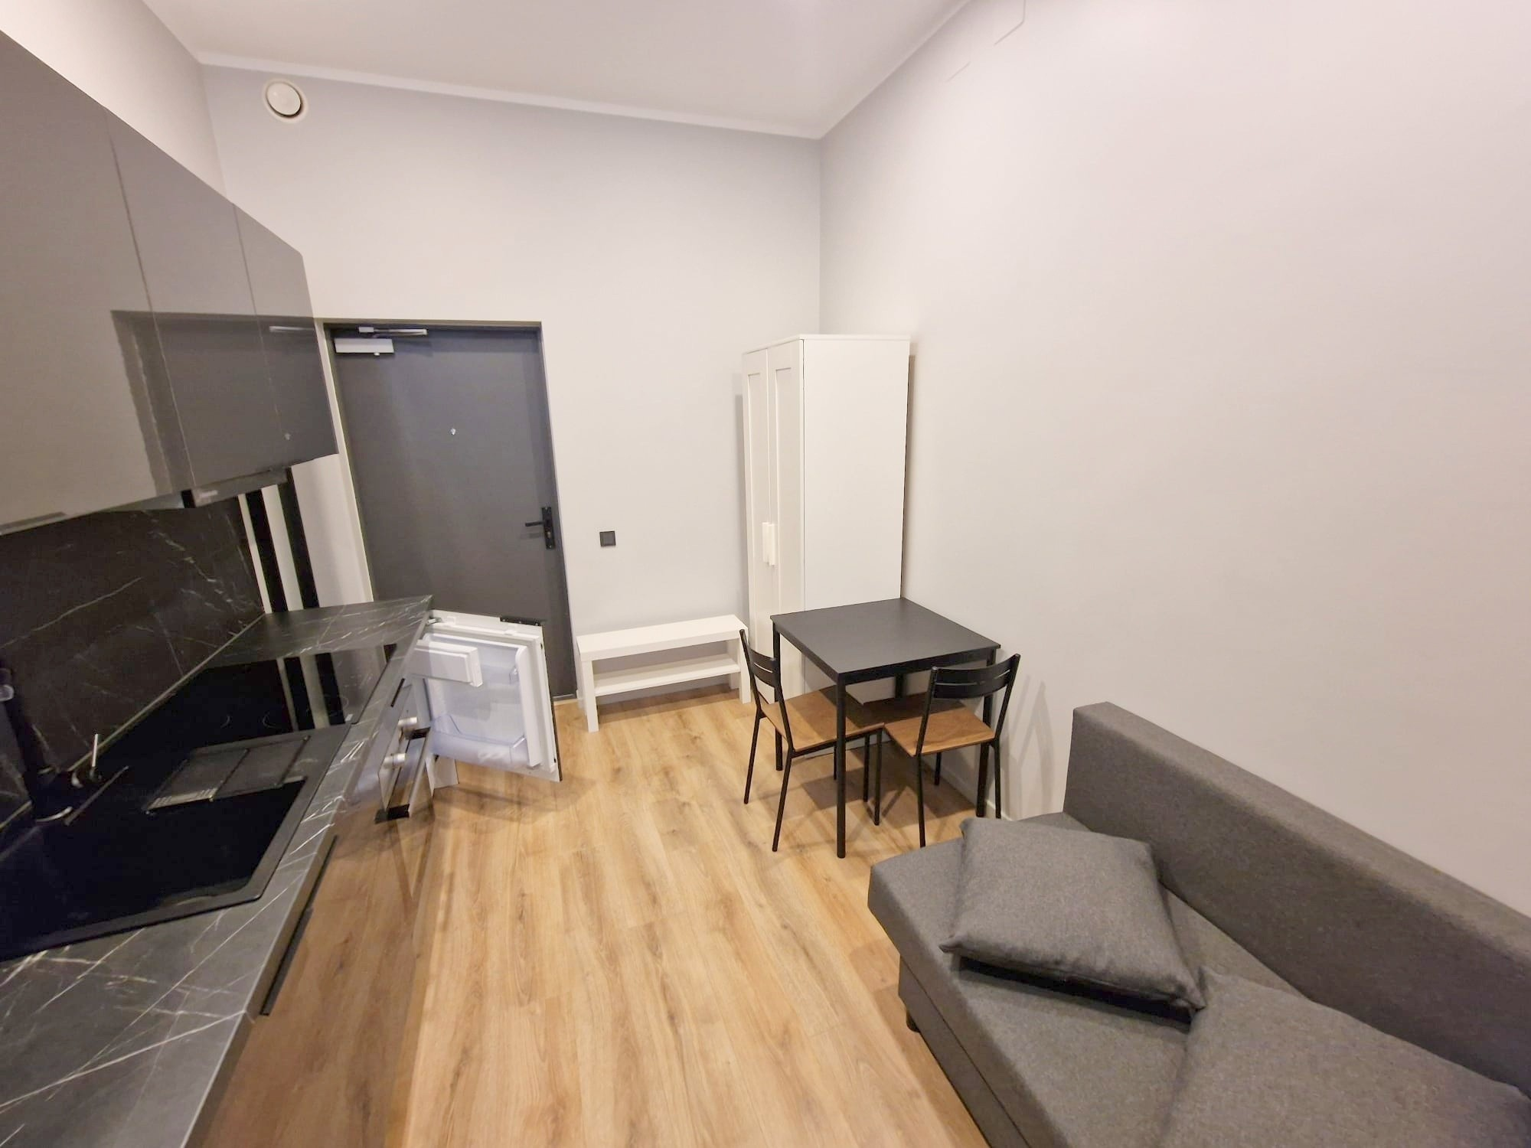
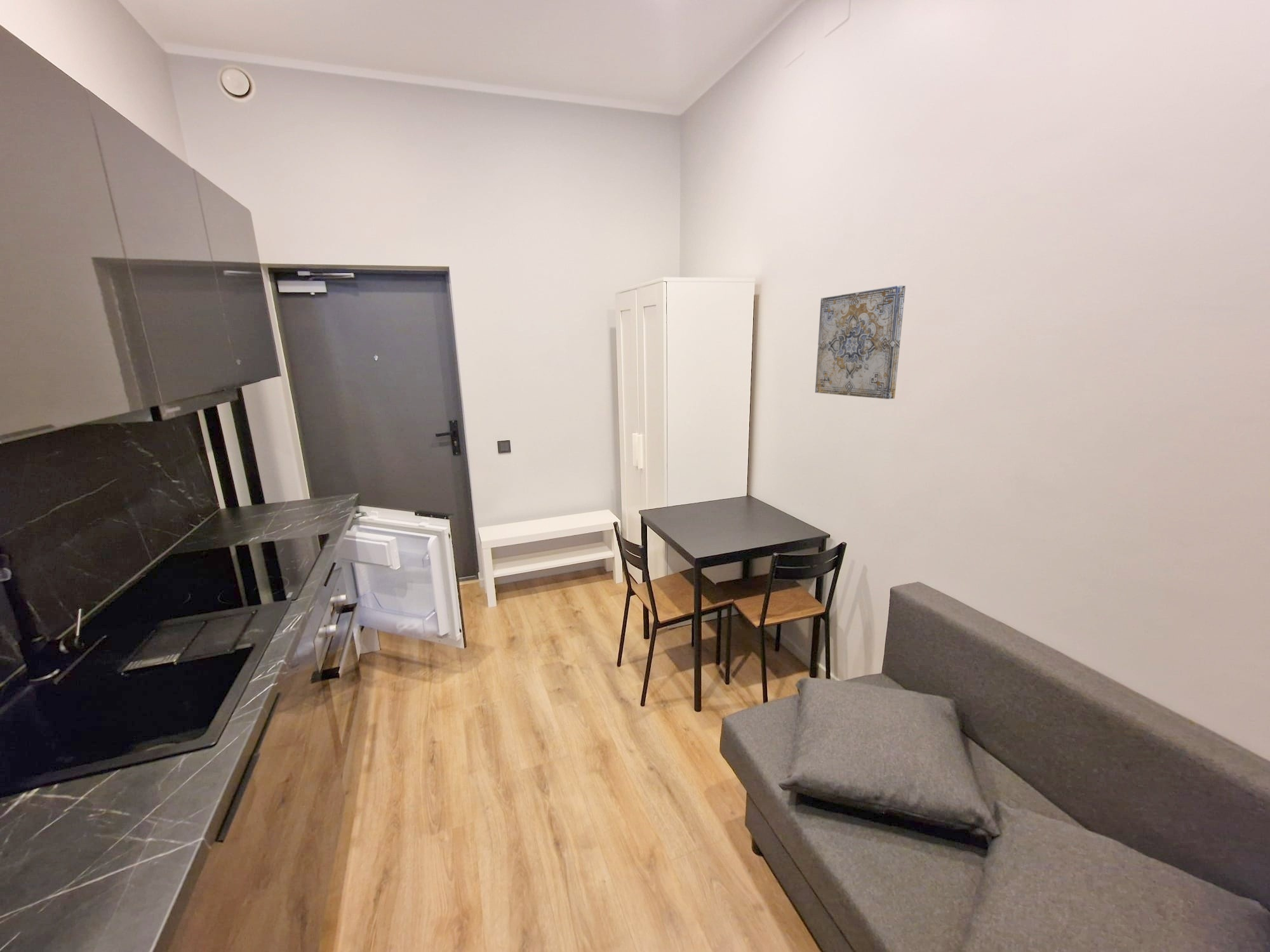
+ wall art [815,285,906,400]
